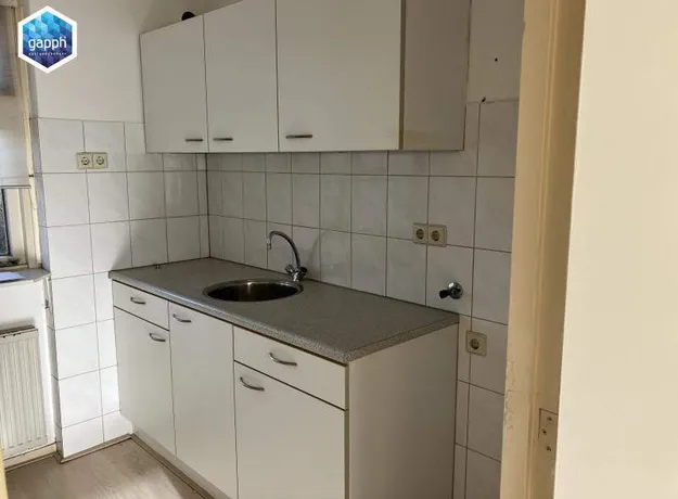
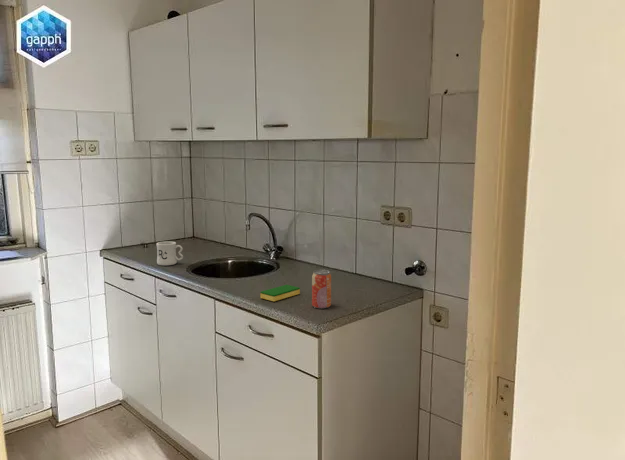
+ beverage can [311,269,332,309]
+ mug [156,240,184,266]
+ dish sponge [260,284,301,302]
